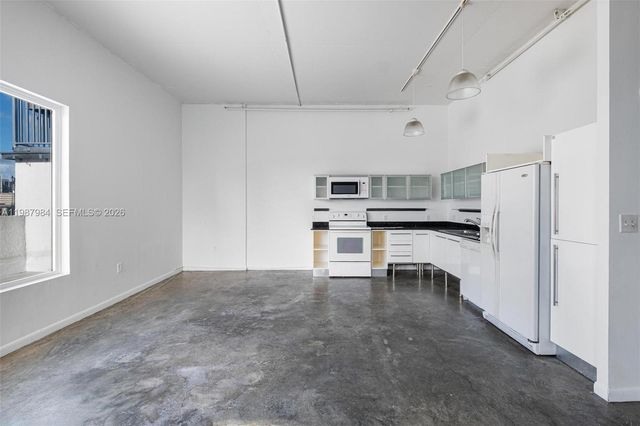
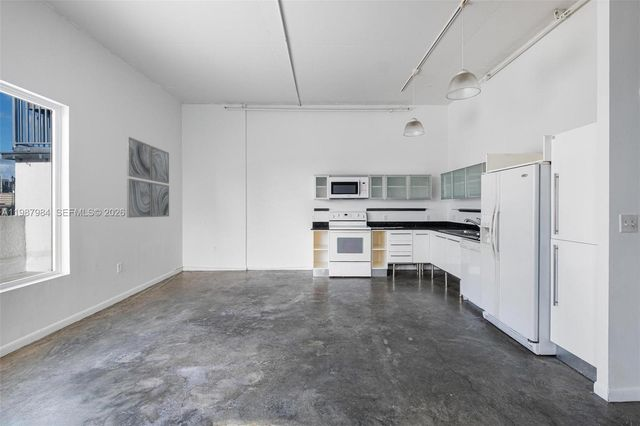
+ wall art [126,136,170,219]
